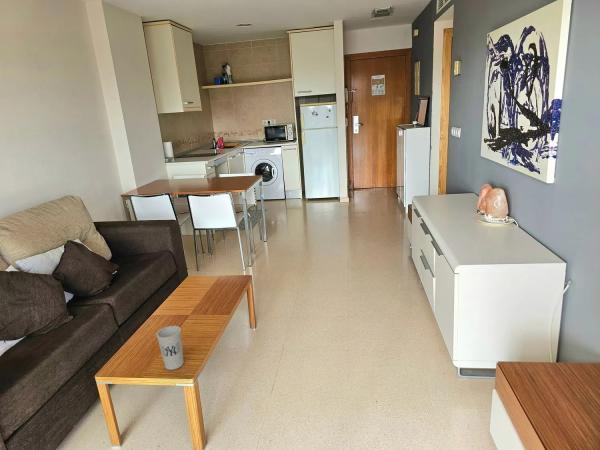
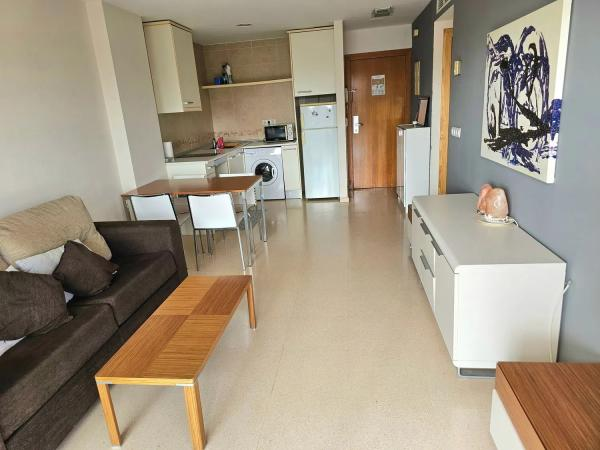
- cup [156,325,185,371]
